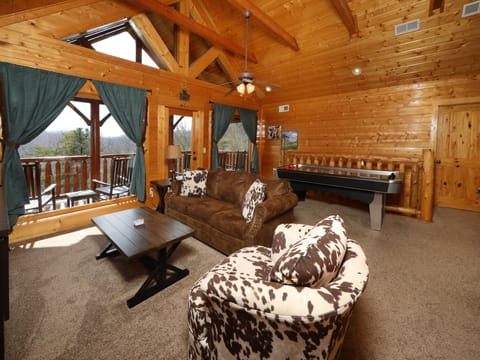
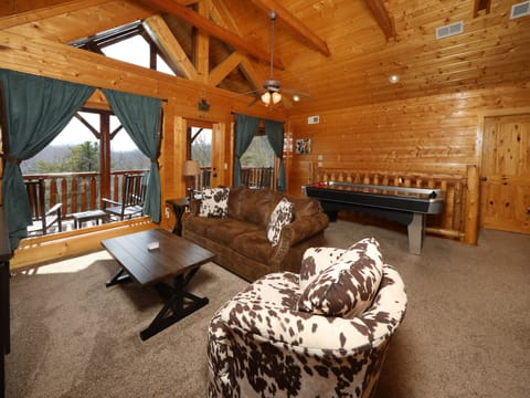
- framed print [280,129,299,151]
